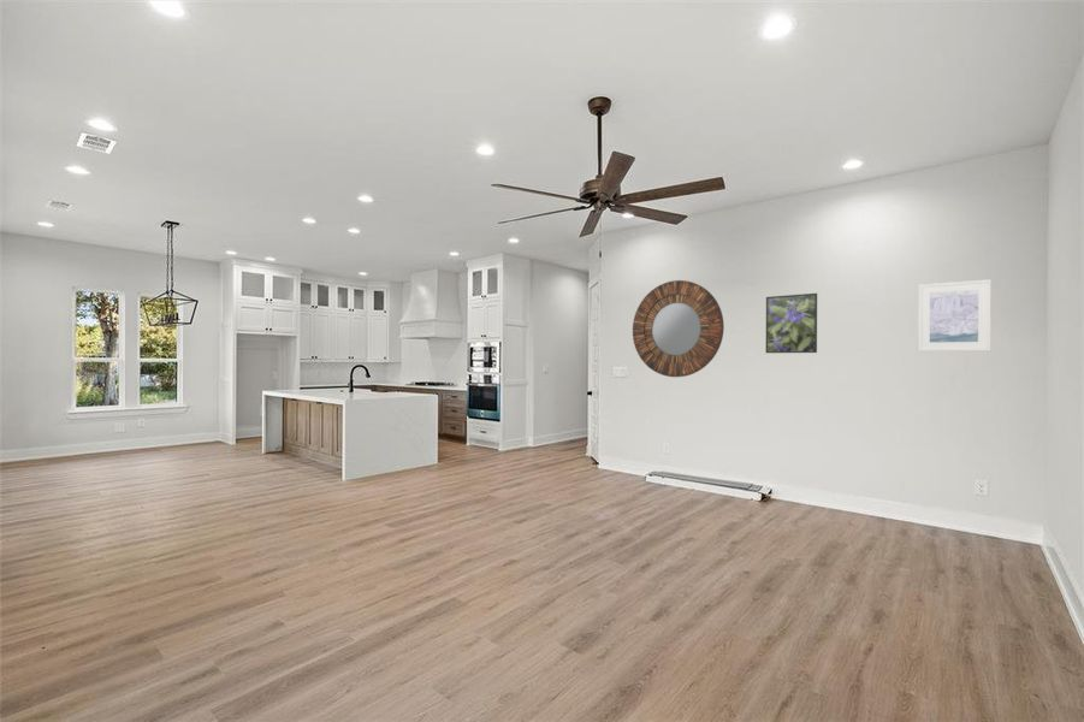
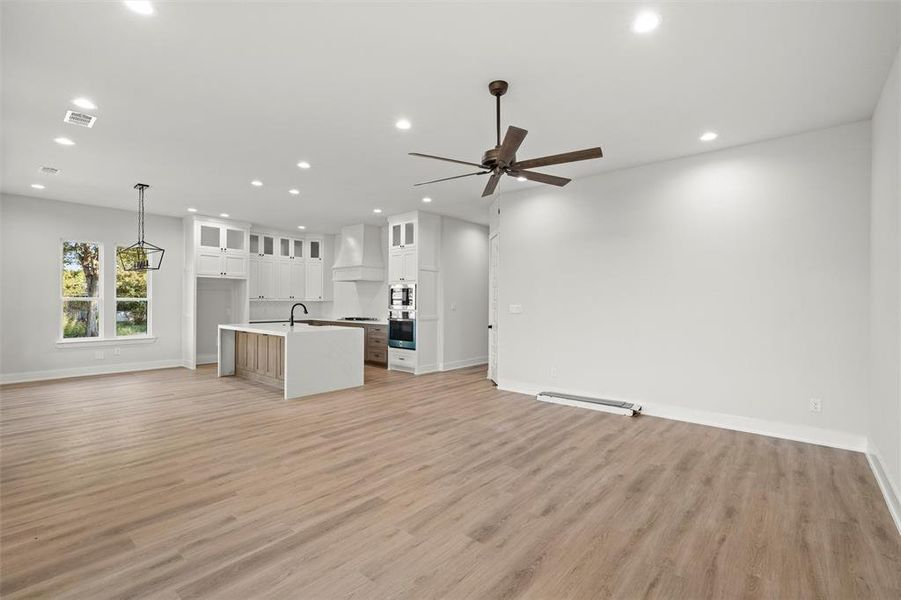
- home mirror [632,279,725,378]
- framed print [917,278,993,353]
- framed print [765,292,818,354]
